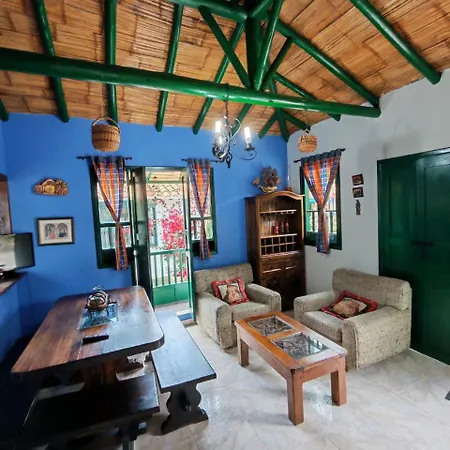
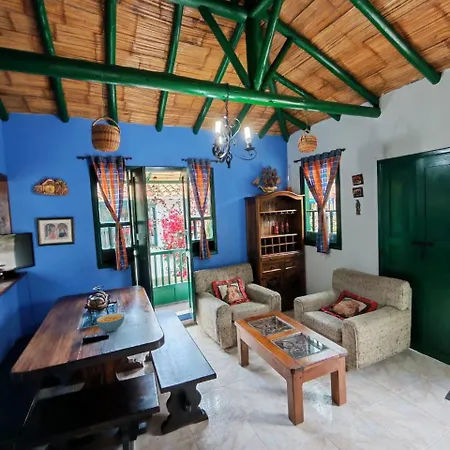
+ cereal bowl [96,312,125,333]
